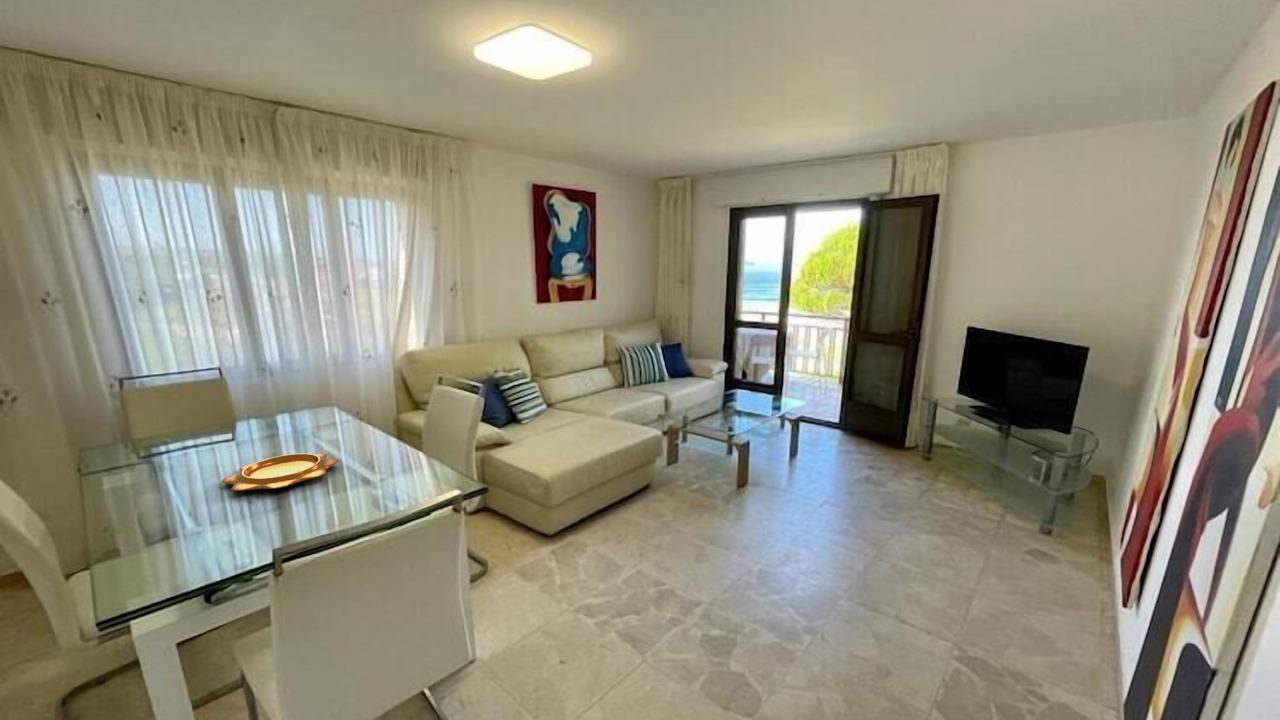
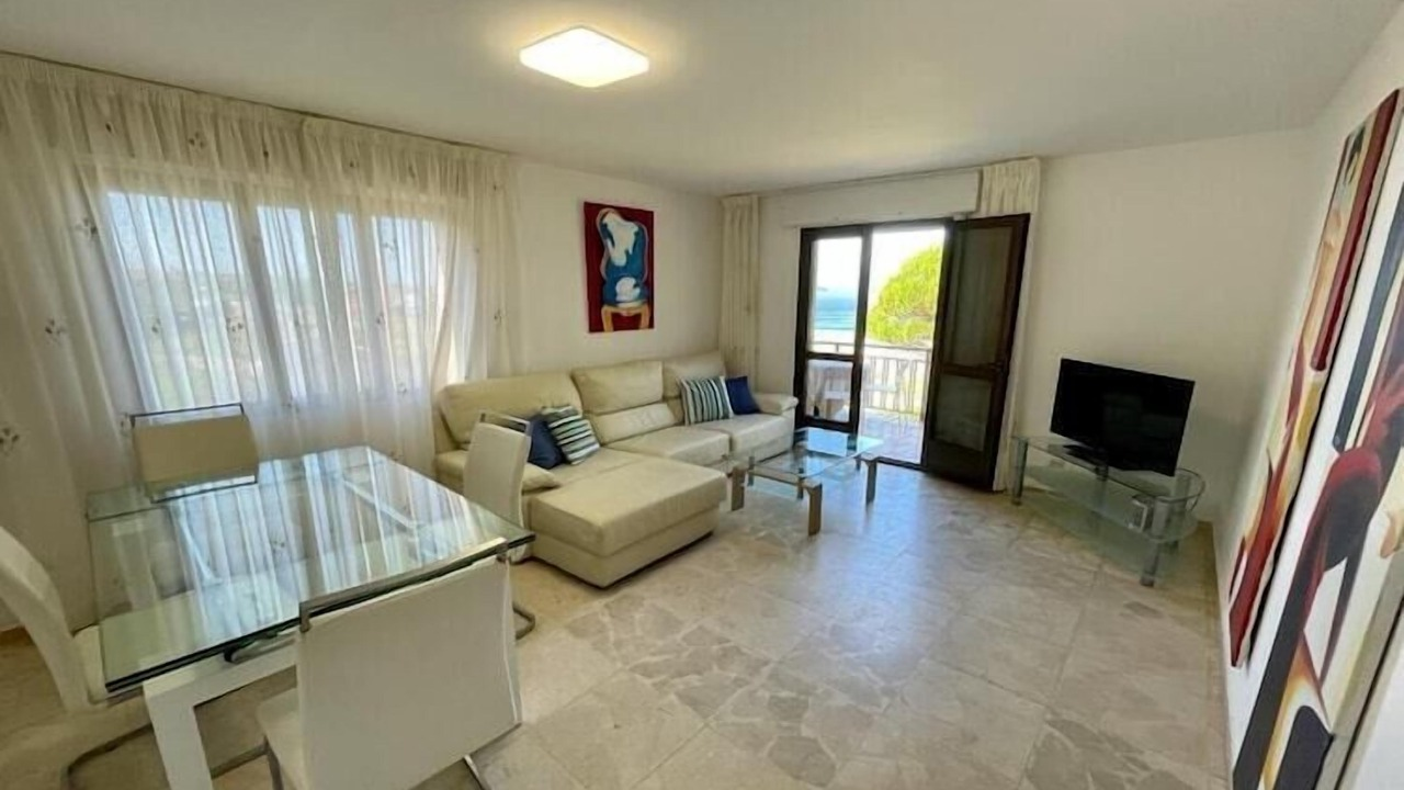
- decorative bowl [221,452,340,492]
